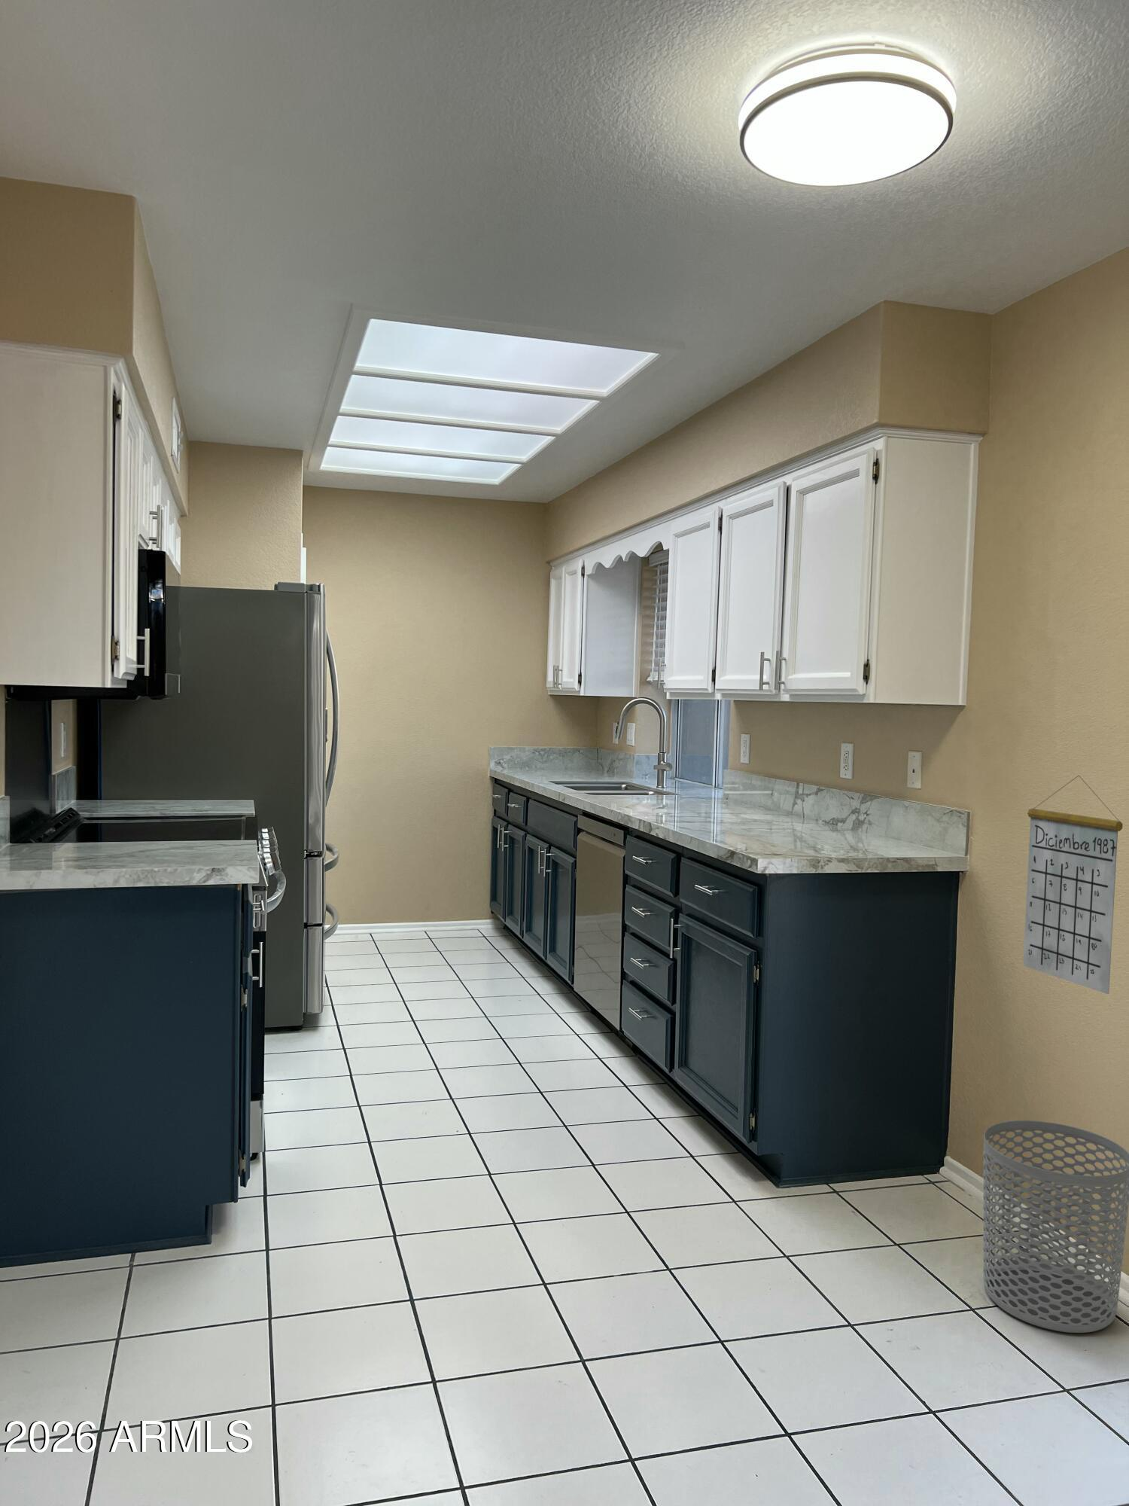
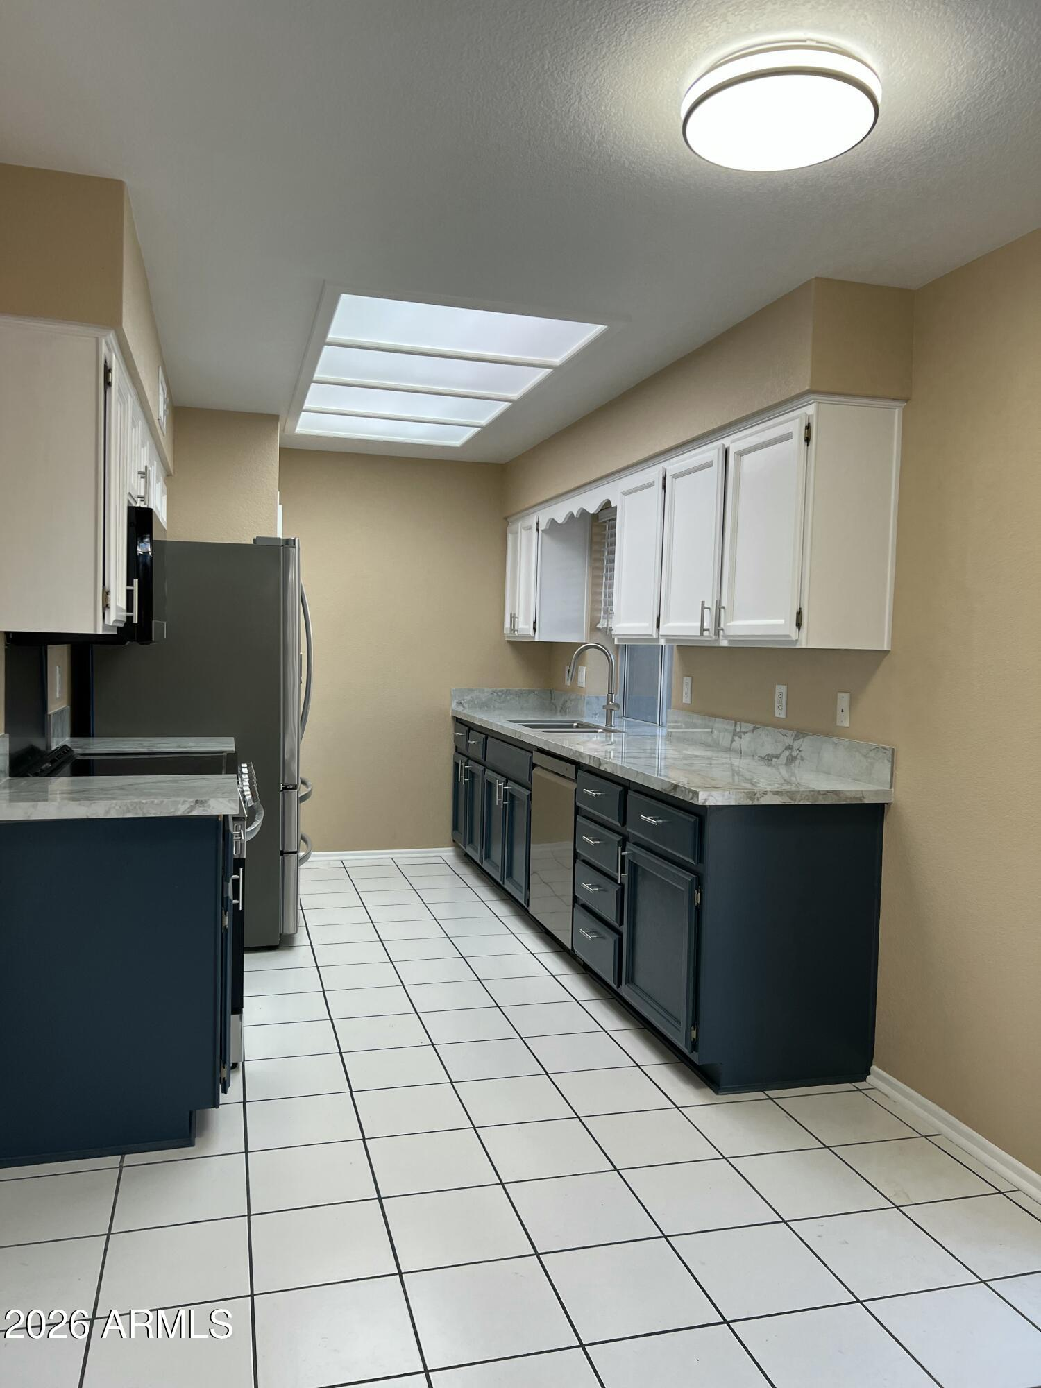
- calendar [1022,774,1123,995]
- waste bin [982,1119,1129,1334]
